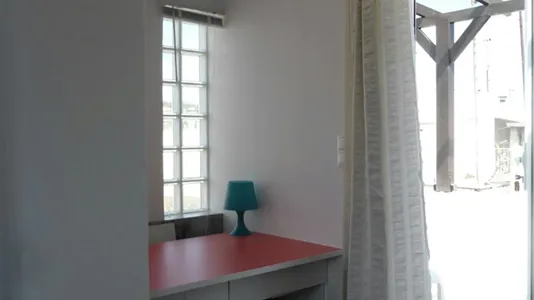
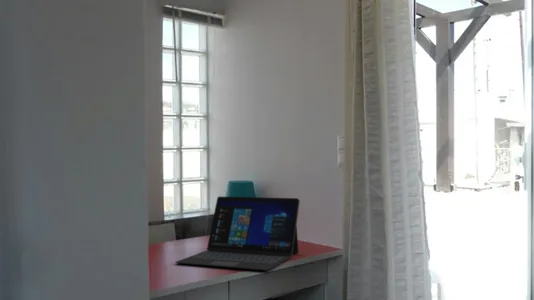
+ laptop [174,196,301,272]
